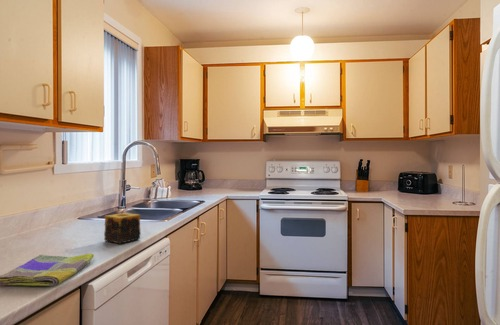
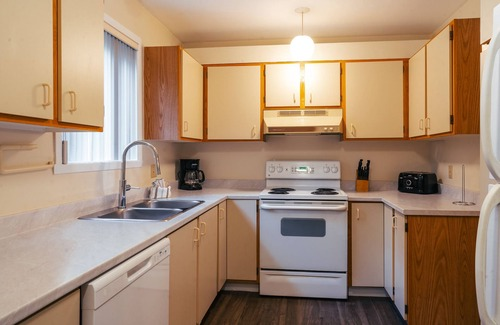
- dish towel [0,253,95,287]
- candle [103,212,142,245]
